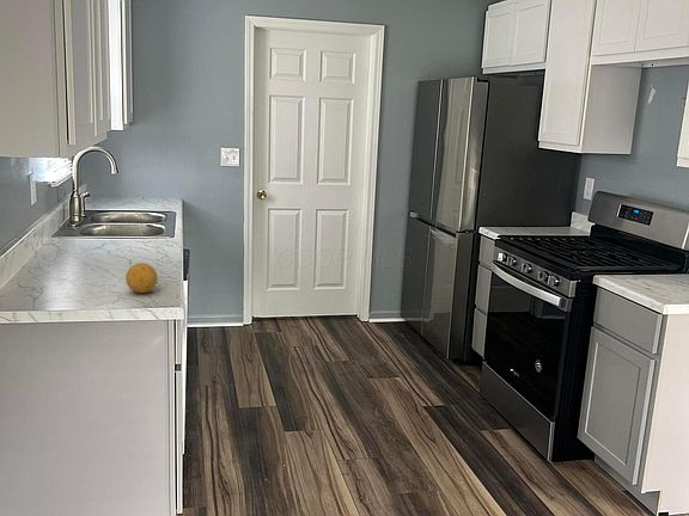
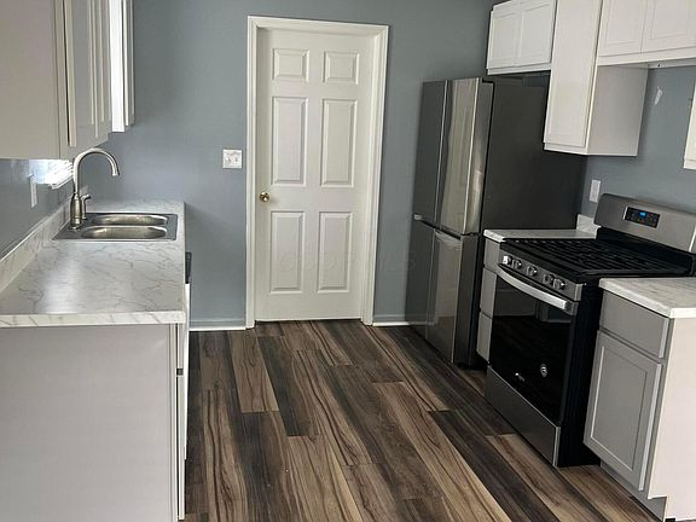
- fruit [124,262,158,294]
